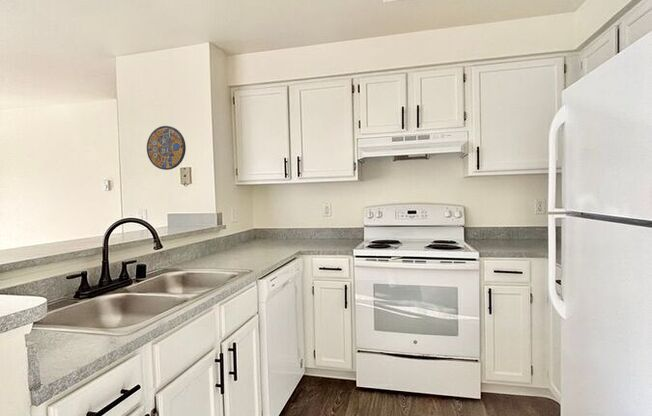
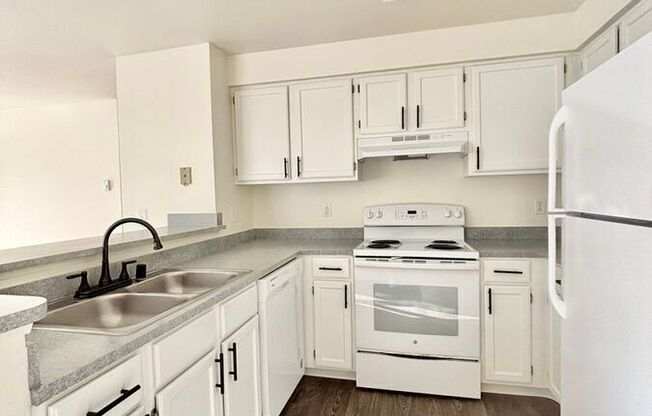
- manhole cover [146,125,187,171]
